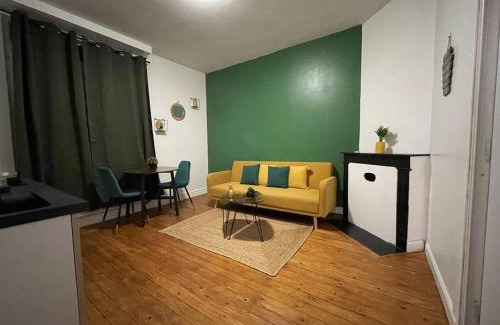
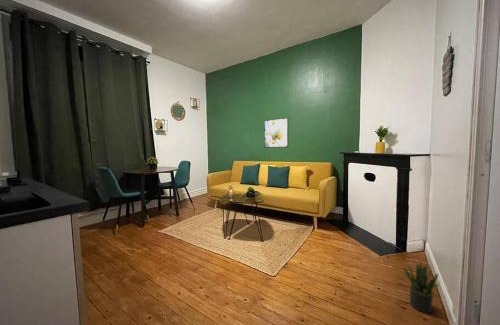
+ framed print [263,116,289,149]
+ potted plant [400,260,440,313]
